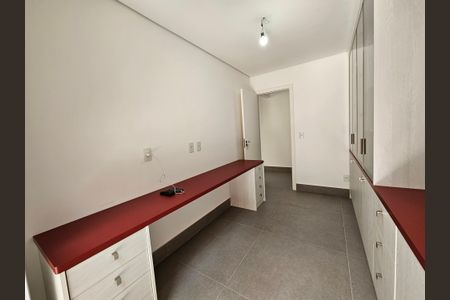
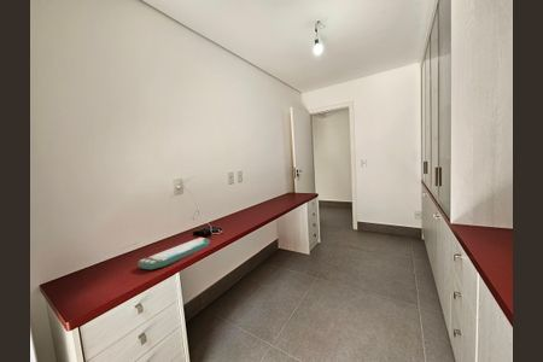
+ computer keyboard [136,237,211,270]
